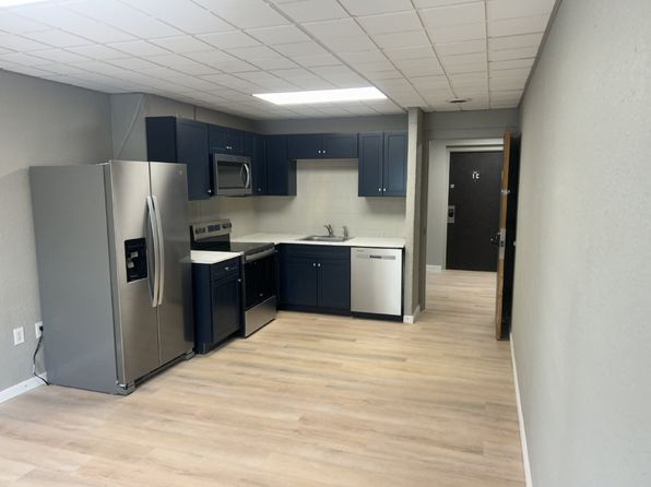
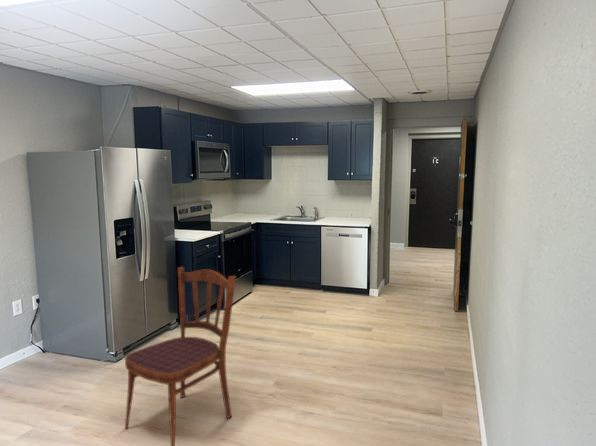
+ dining chair [124,266,237,446]
